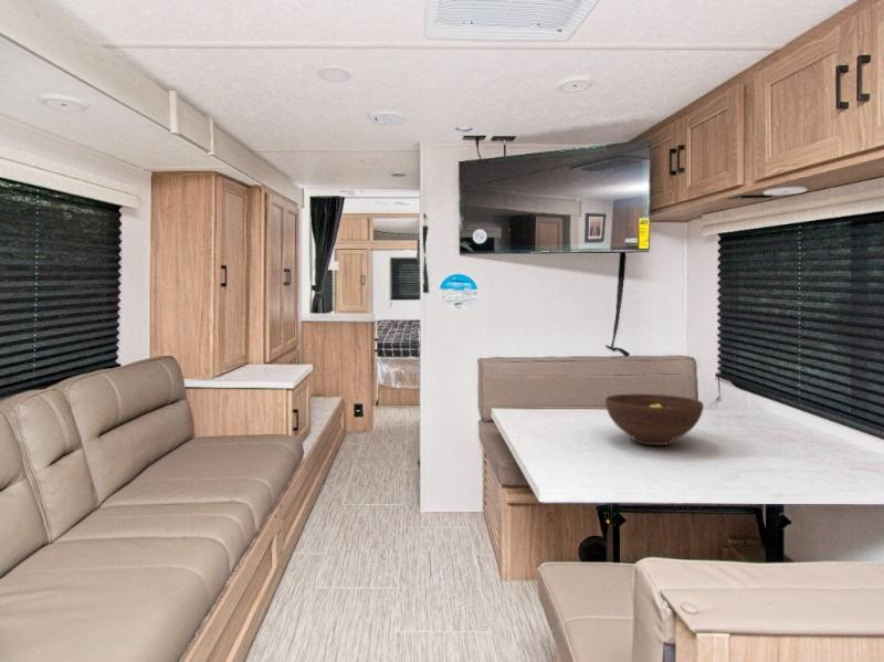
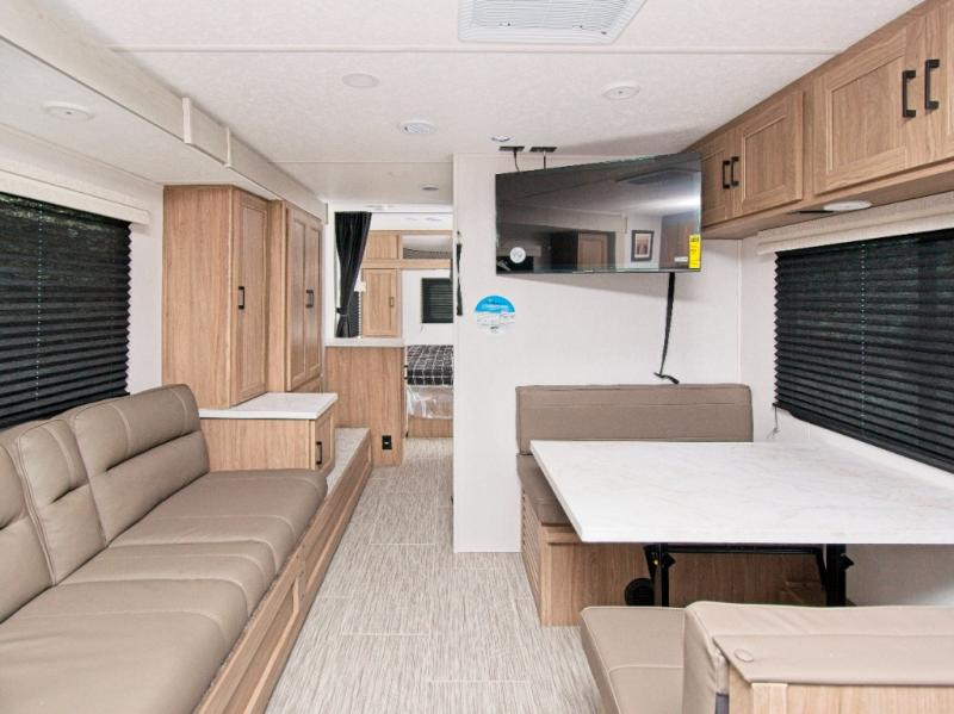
- fruit bowl [604,393,705,446]
